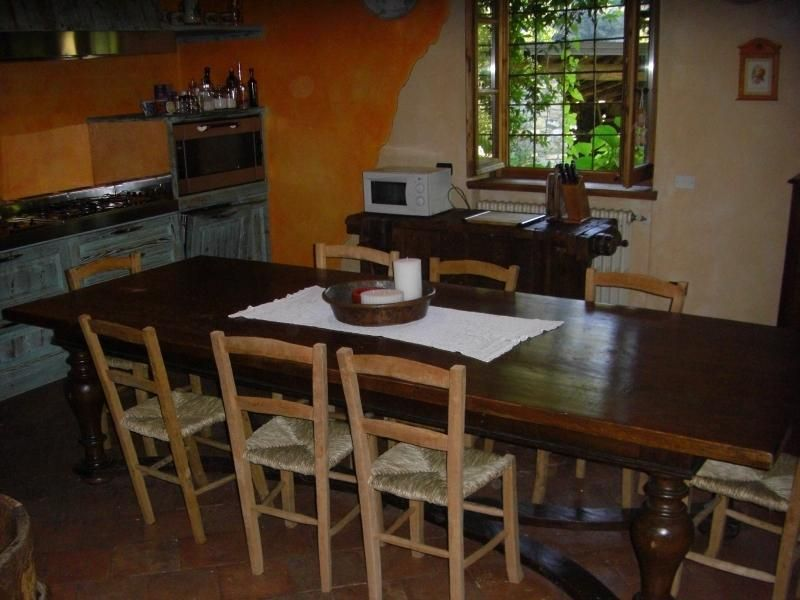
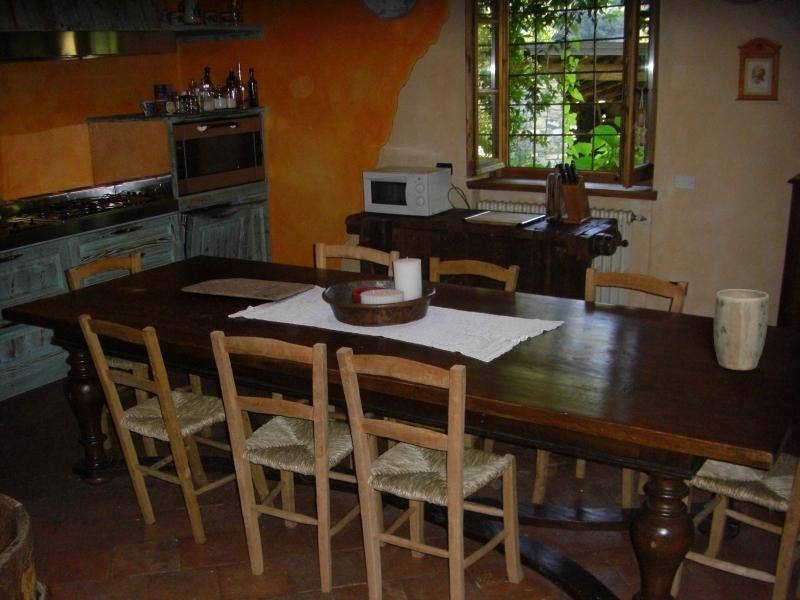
+ plant pot [713,288,770,371]
+ cutting board [180,277,317,302]
